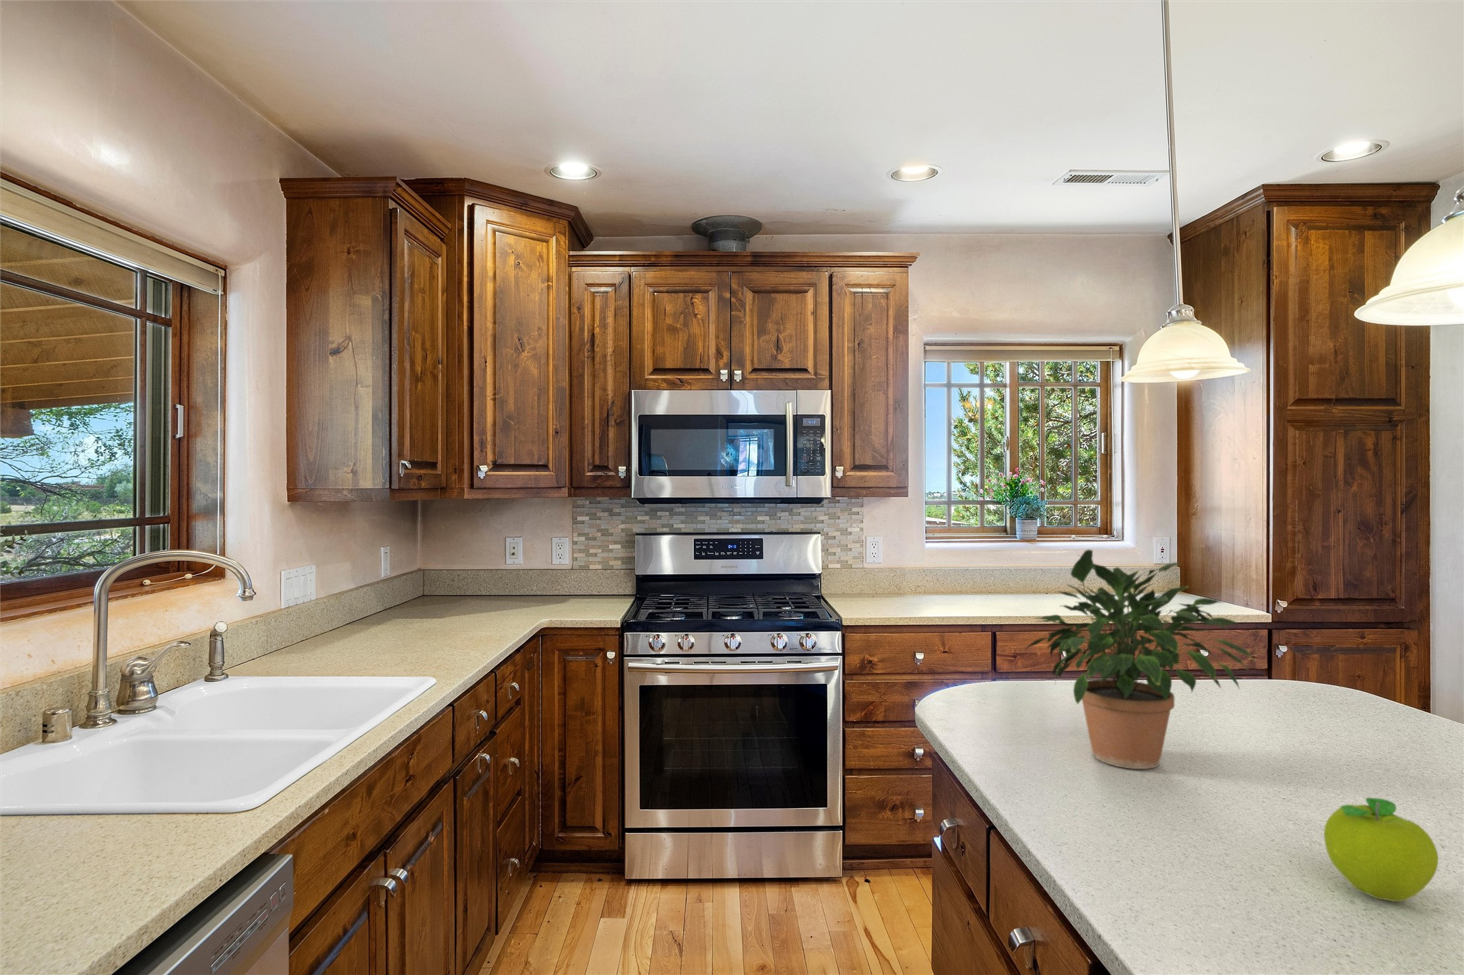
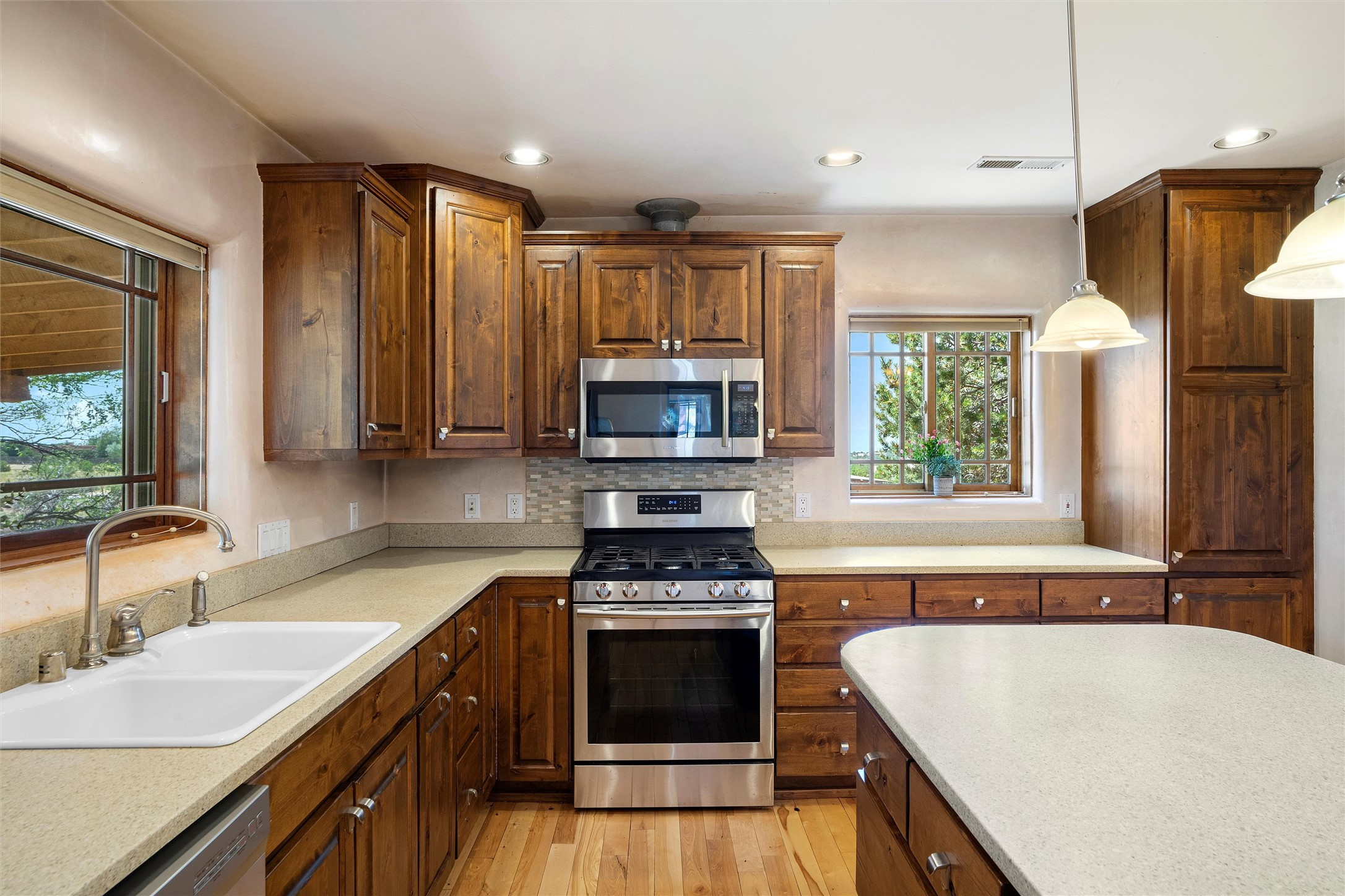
- potted plant [1024,548,1257,769]
- fruit [1324,797,1439,902]
